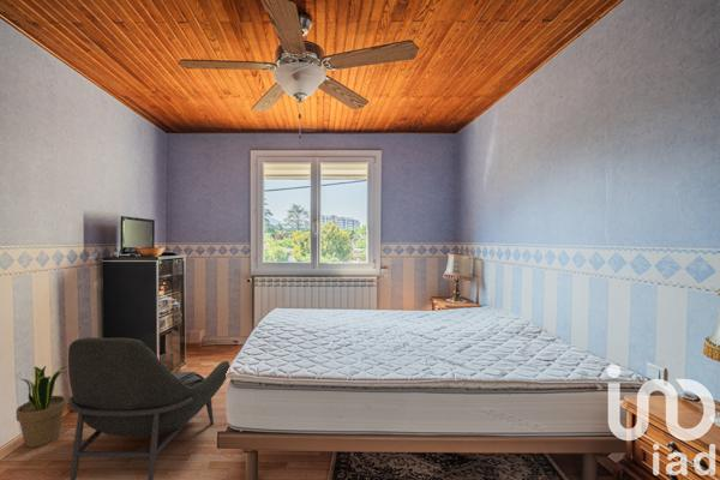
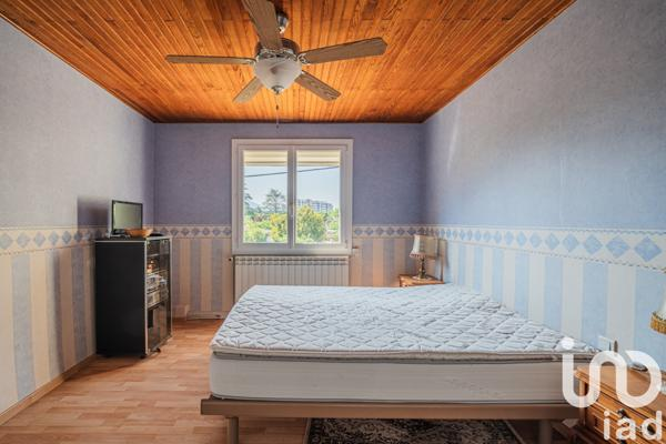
- potted plant [14,365,68,449]
- armchair [67,336,232,480]
